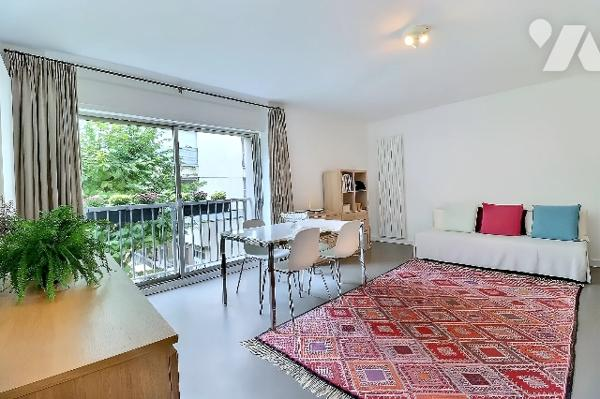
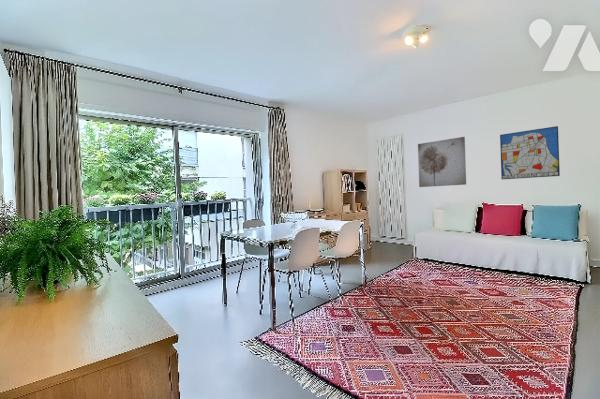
+ wall art [417,136,467,188]
+ wall art [499,125,561,180]
